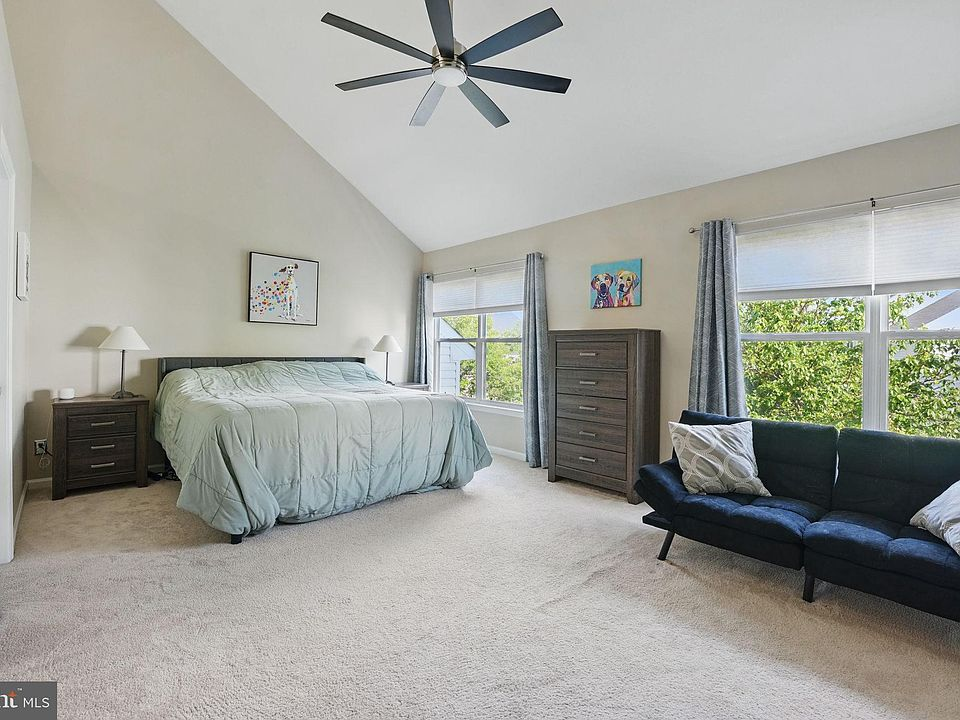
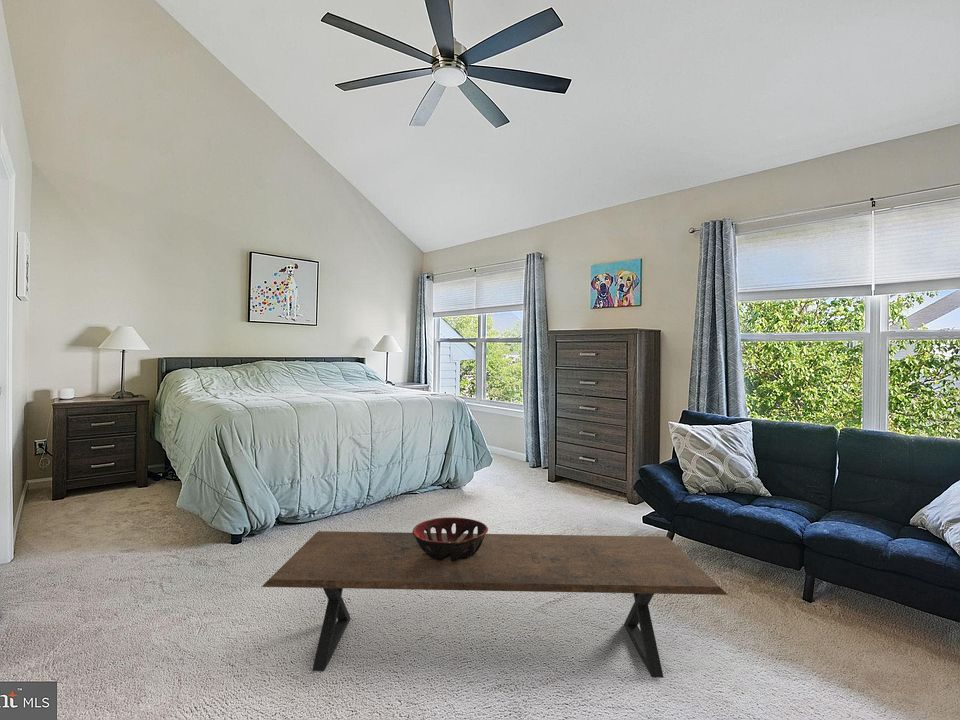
+ decorative bowl [411,516,489,561]
+ coffee table [261,530,729,679]
